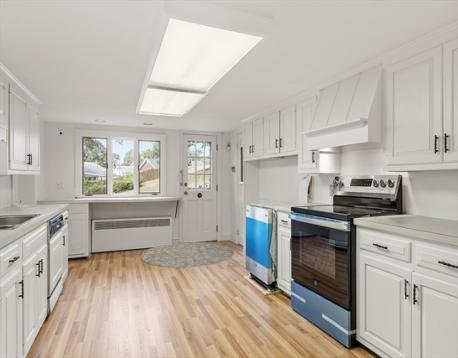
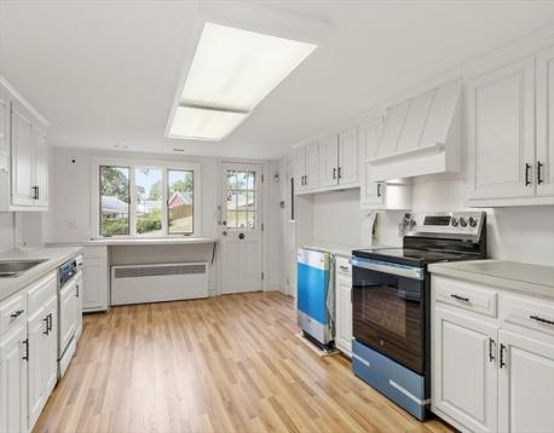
- rug [140,241,234,268]
